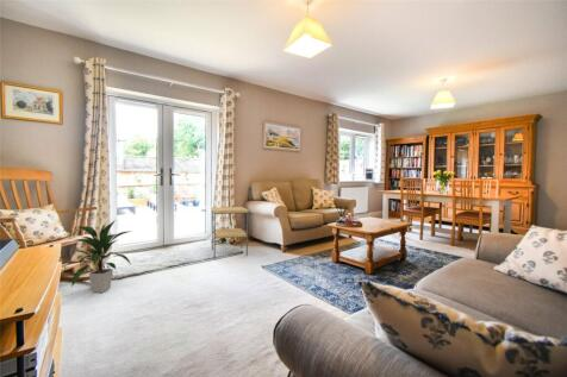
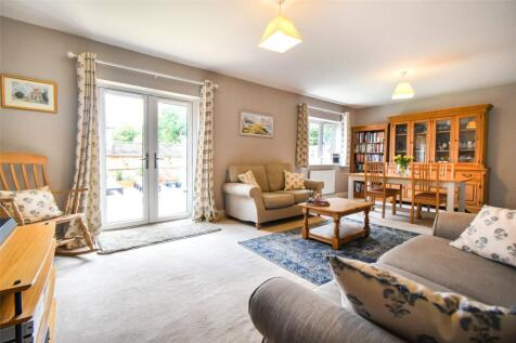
- side table [211,206,250,259]
- indoor plant [70,219,133,294]
